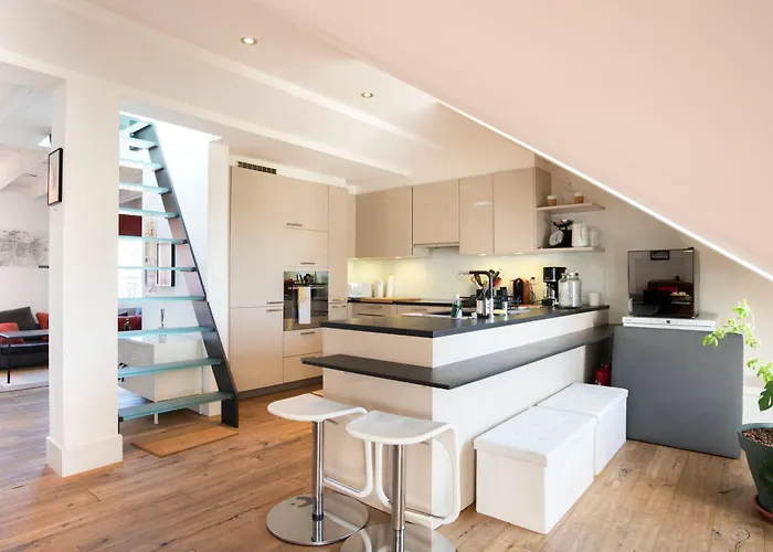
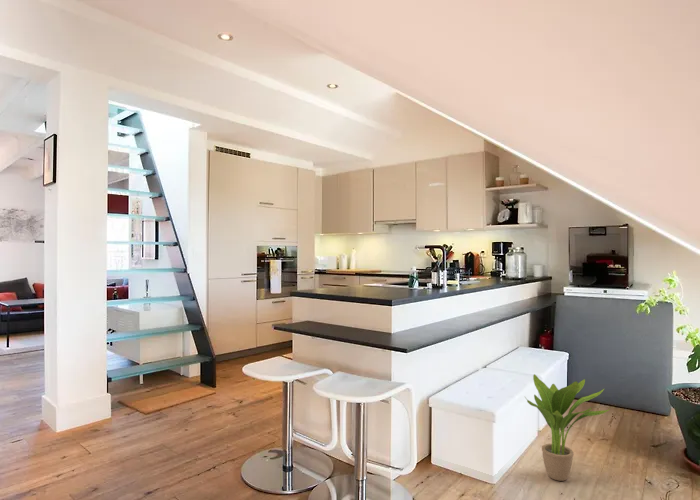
+ potted plant [524,373,611,482]
